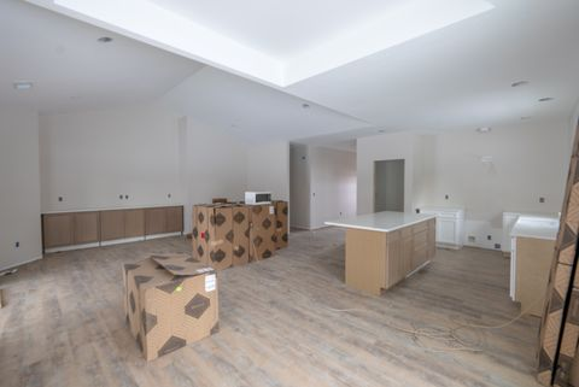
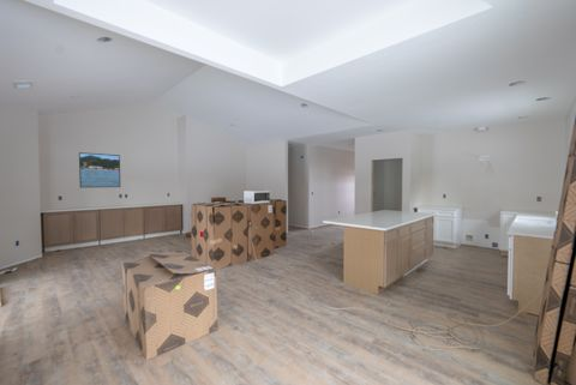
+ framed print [78,151,121,188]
